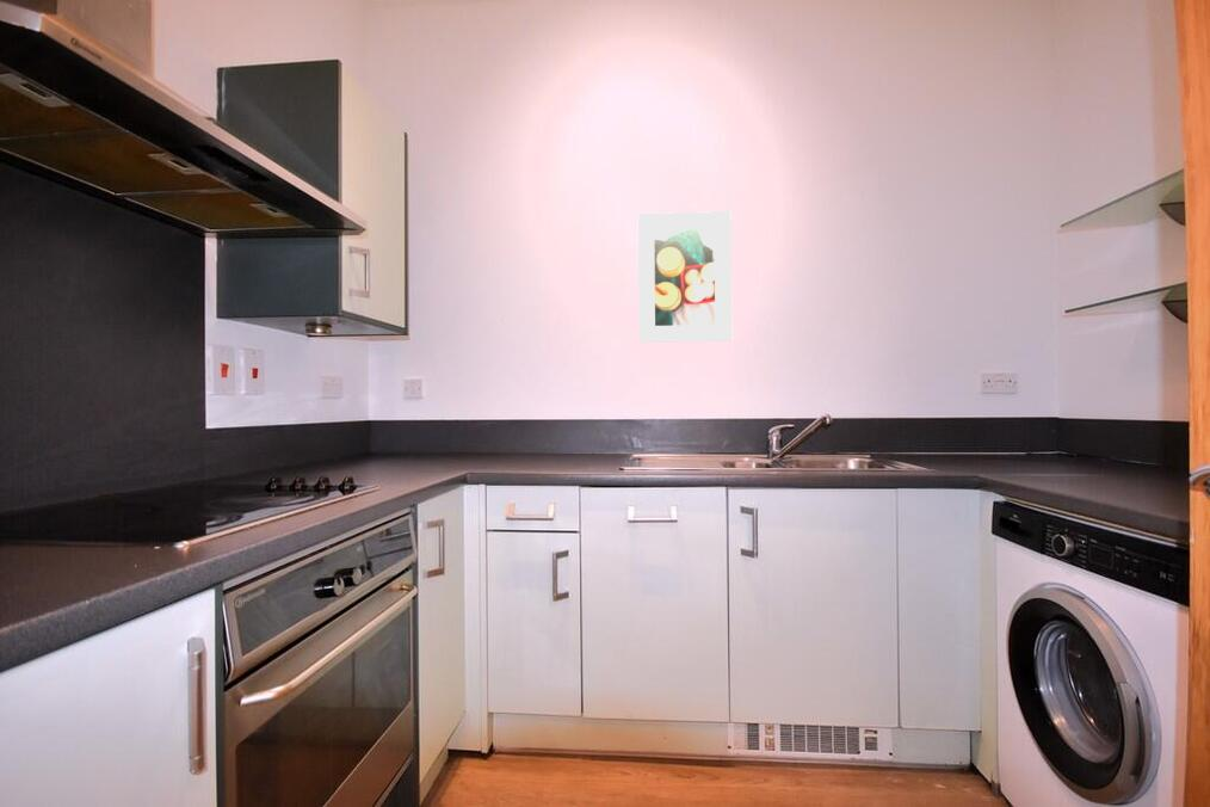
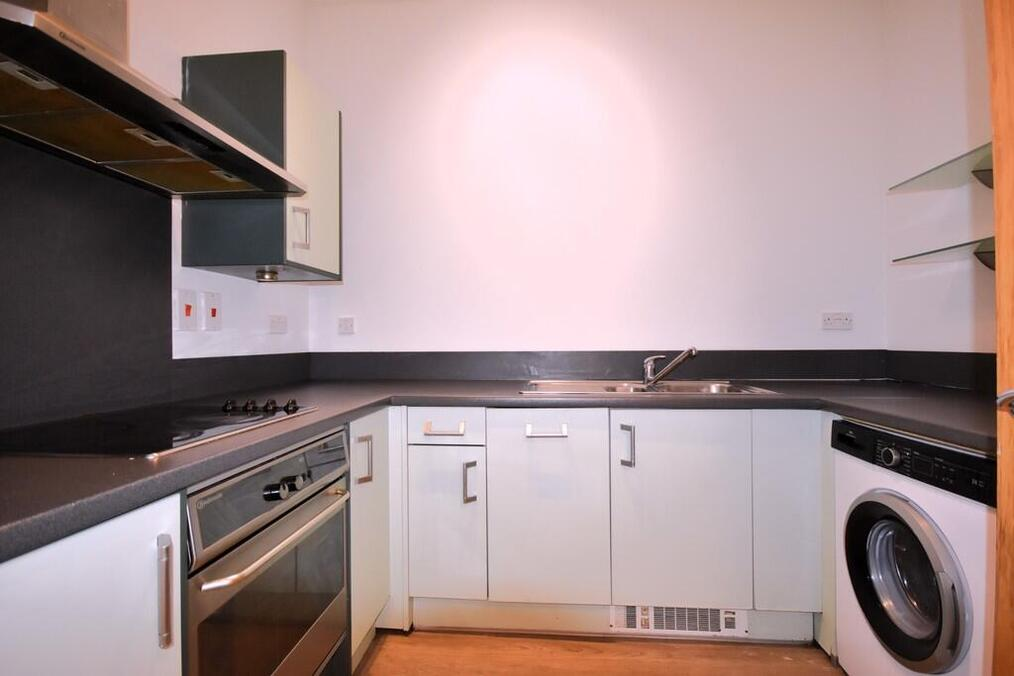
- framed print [637,210,733,344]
